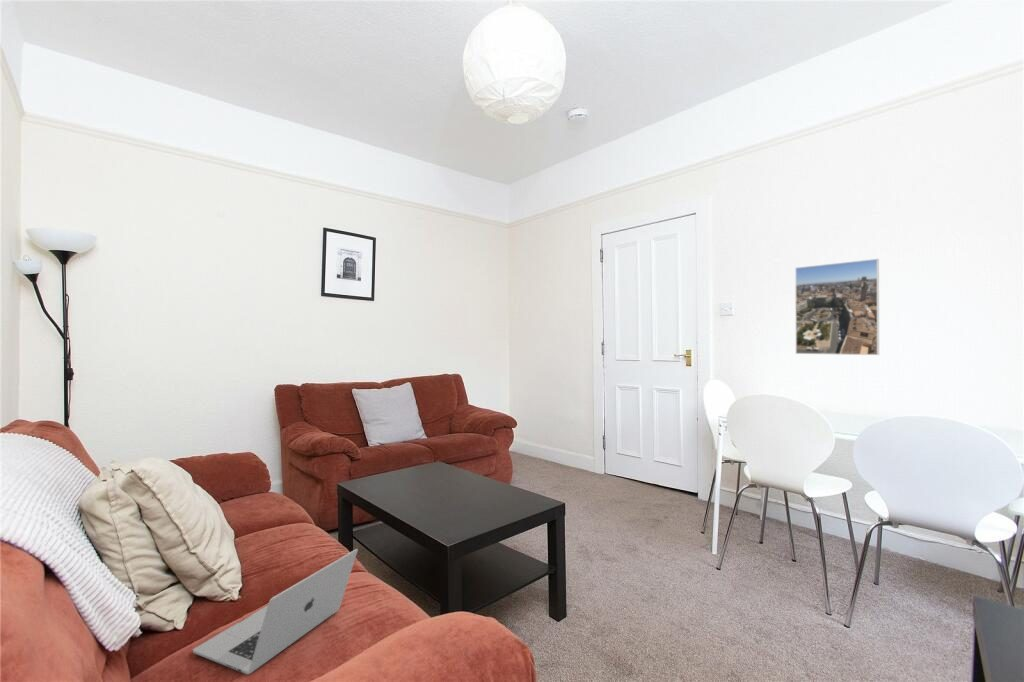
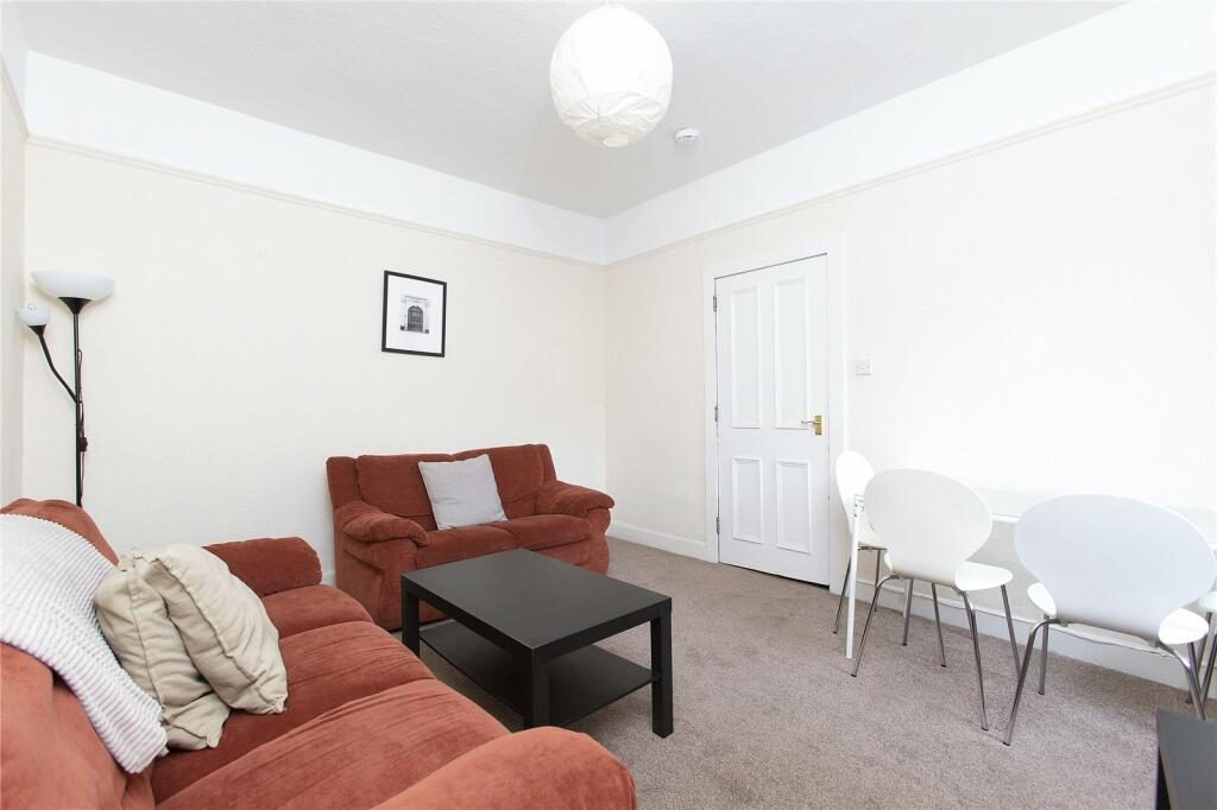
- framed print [794,258,880,356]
- laptop [192,548,359,676]
